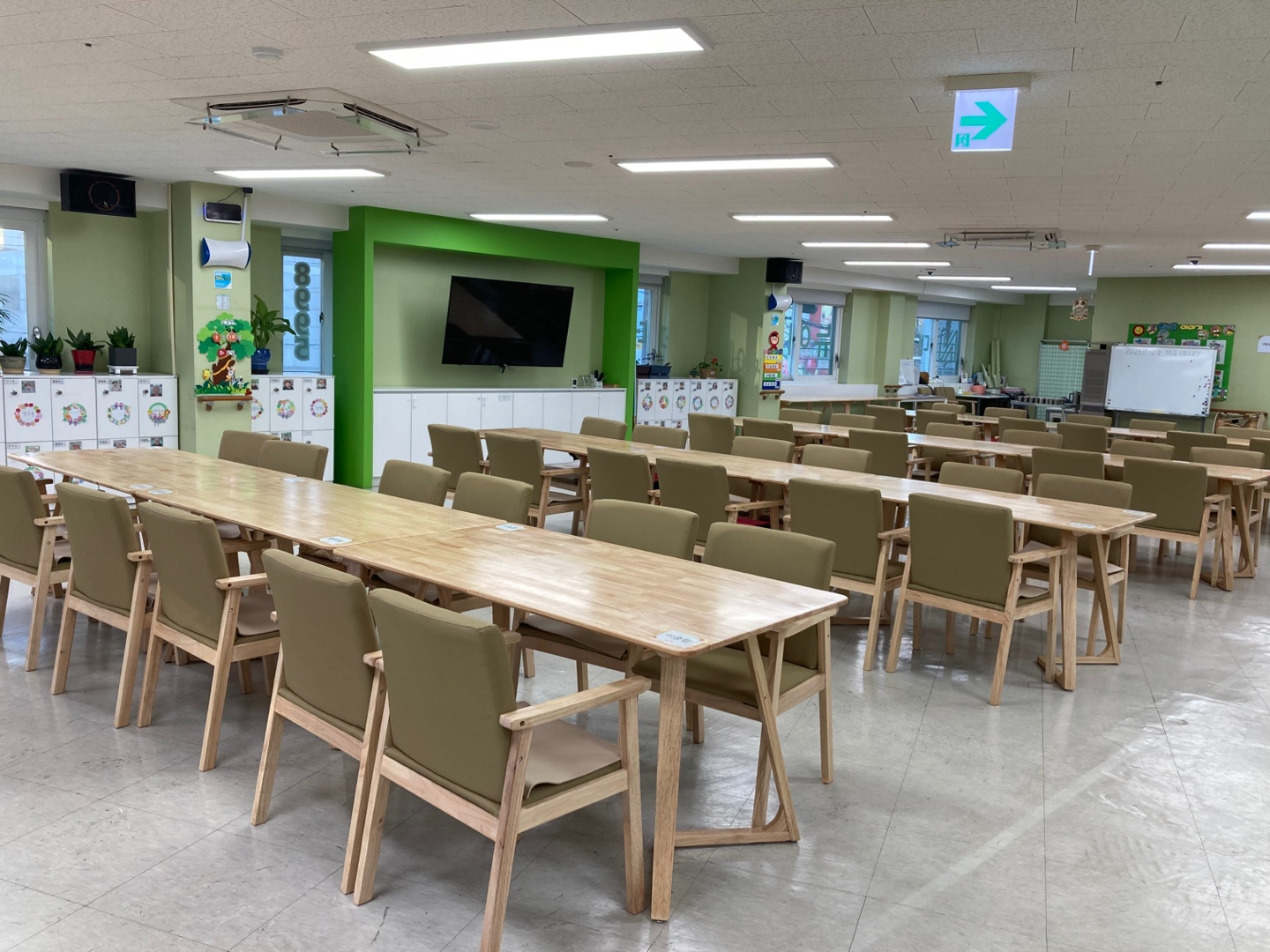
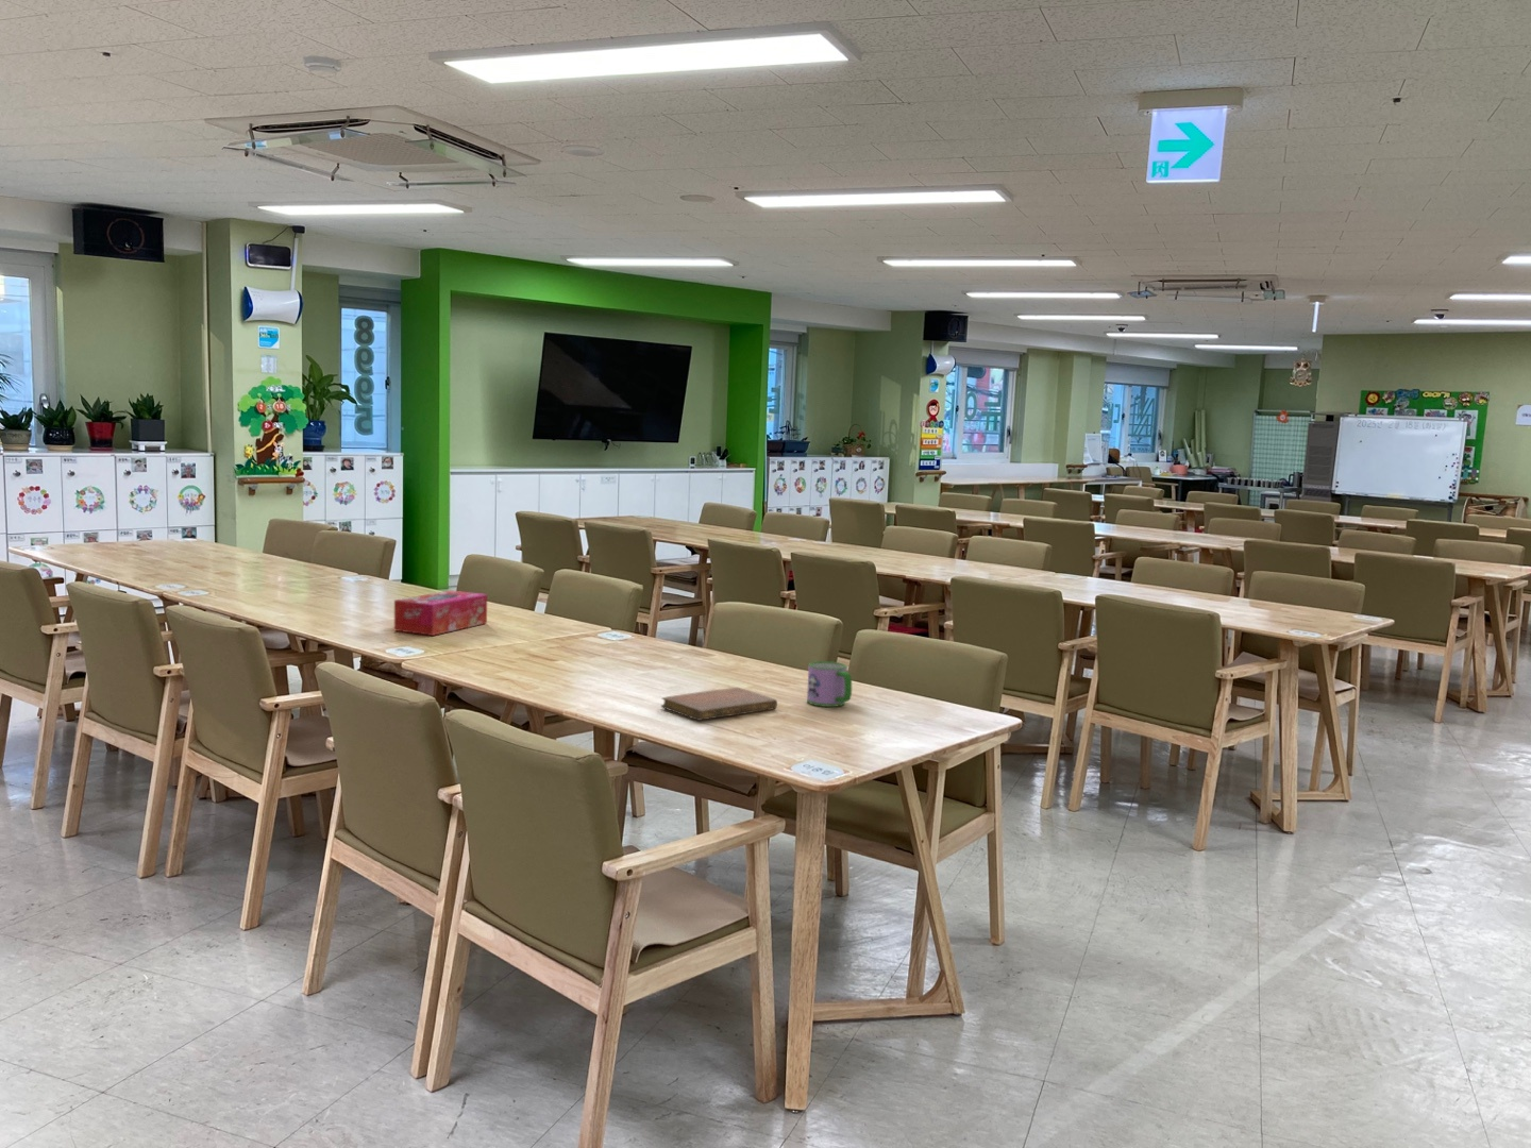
+ tissue box [393,590,488,637]
+ mug [806,660,852,708]
+ notebook [661,686,779,722]
